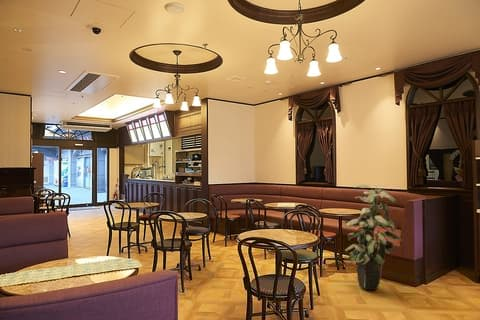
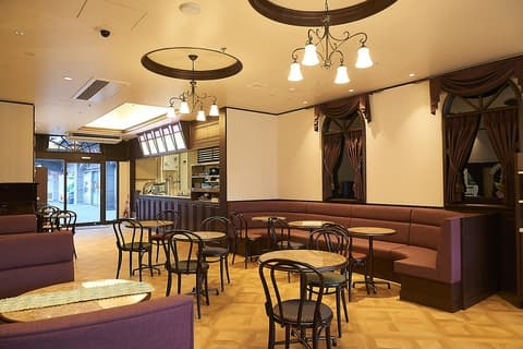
- indoor plant [343,184,403,291]
